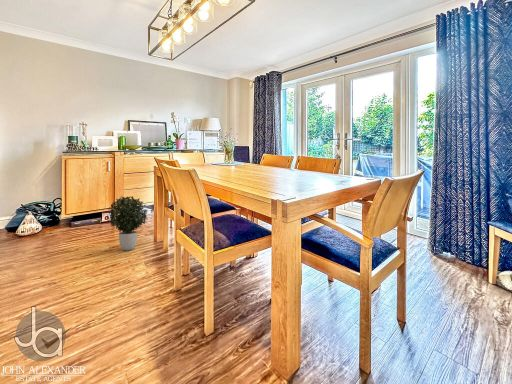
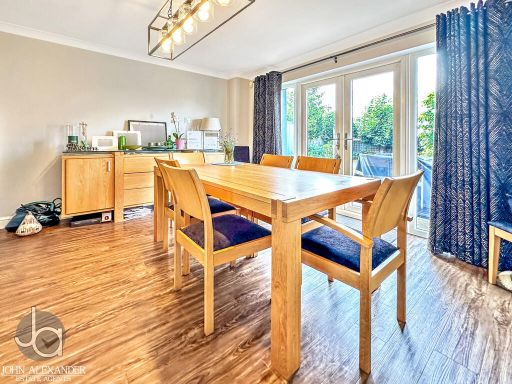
- potted plant [106,195,149,251]
